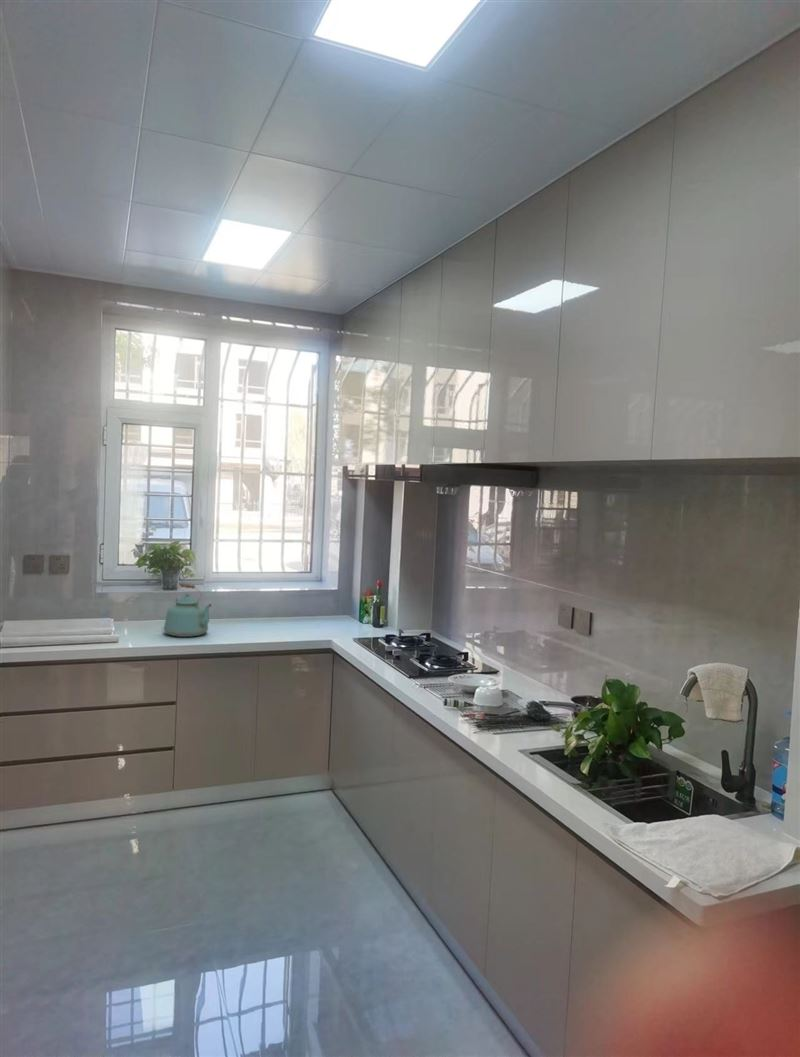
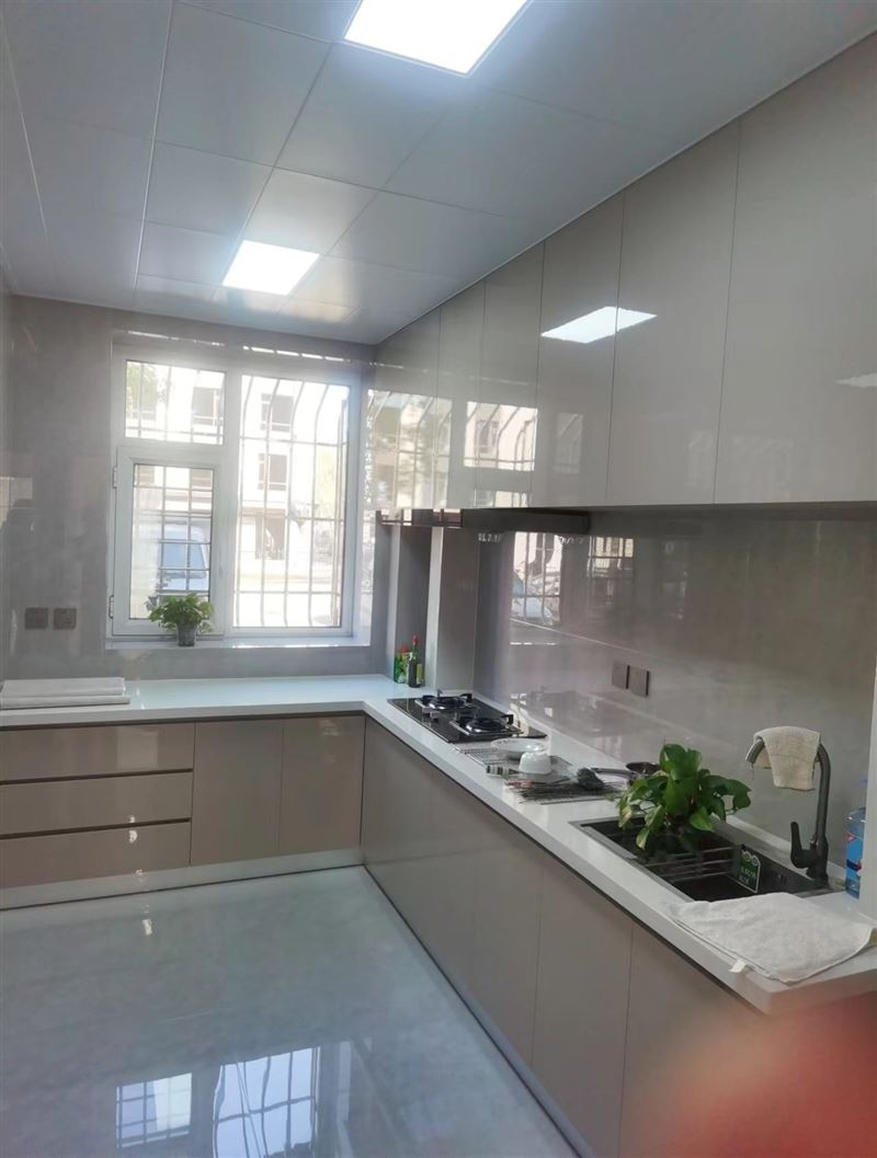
- kettle [163,582,212,638]
